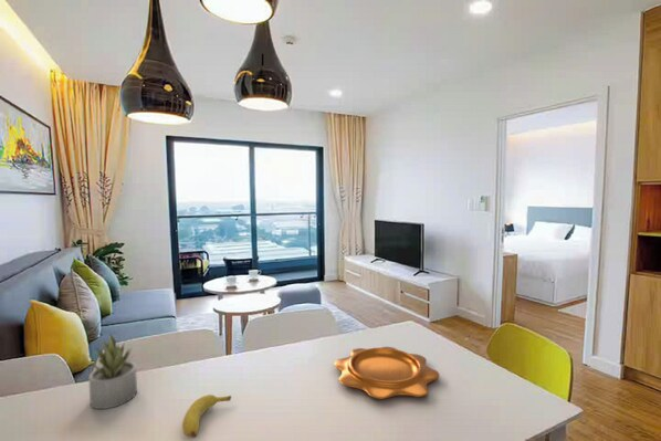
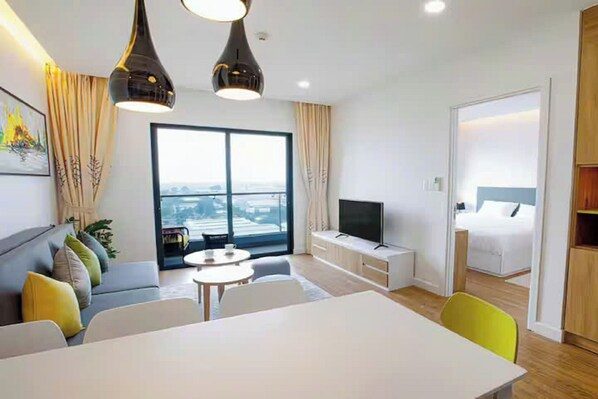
- banana [181,393,232,439]
- decorative bowl [333,346,440,400]
- succulent plant [87,333,138,410]
